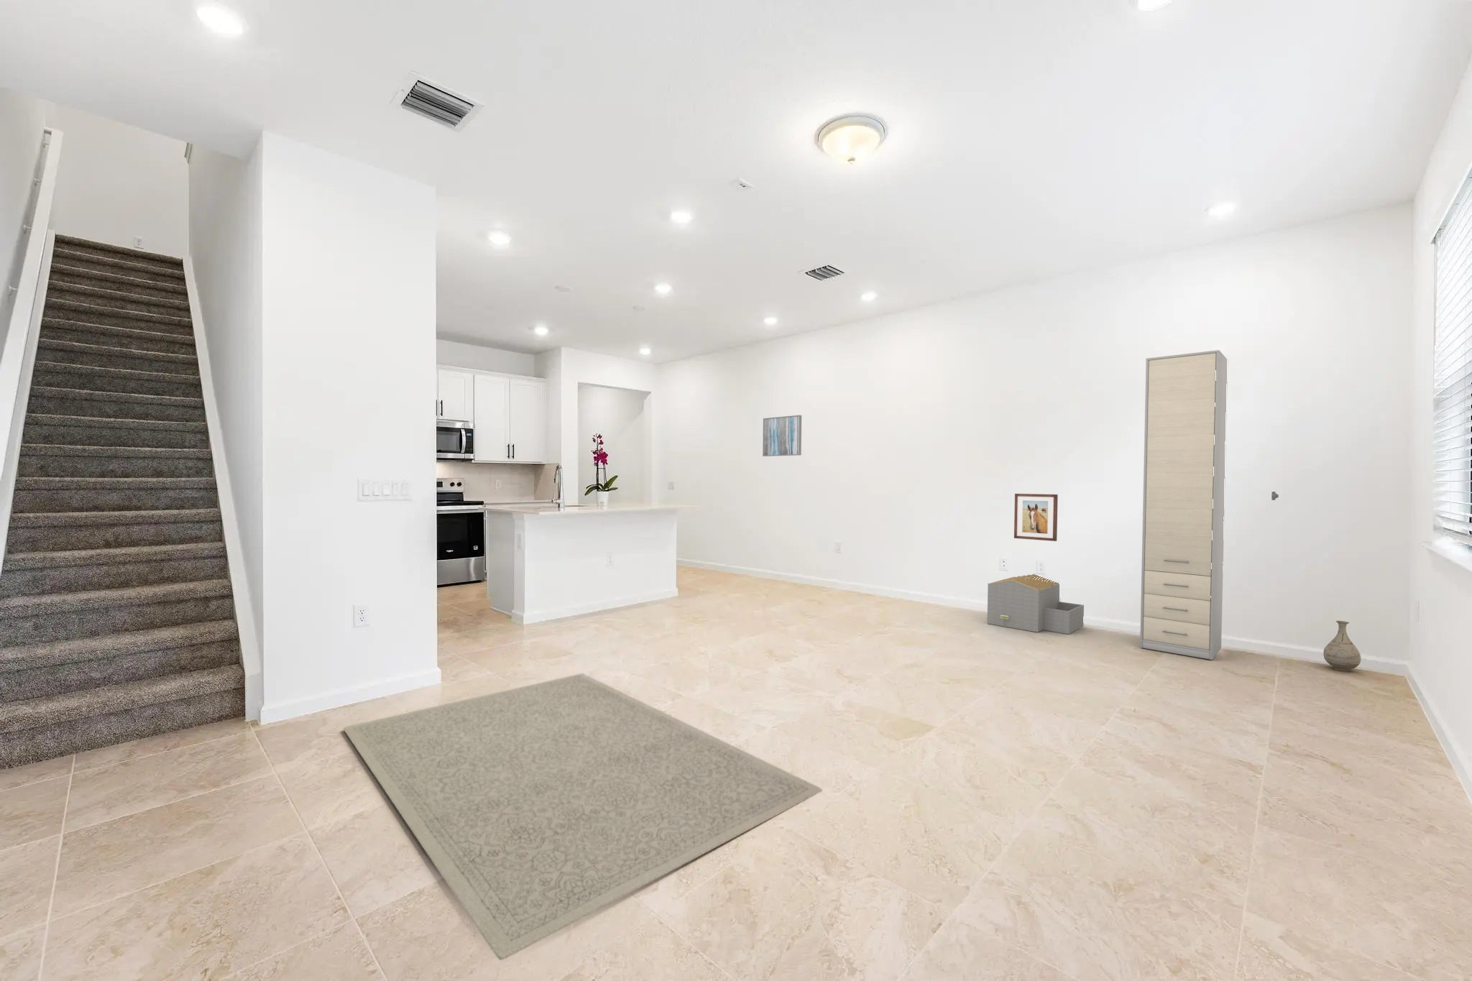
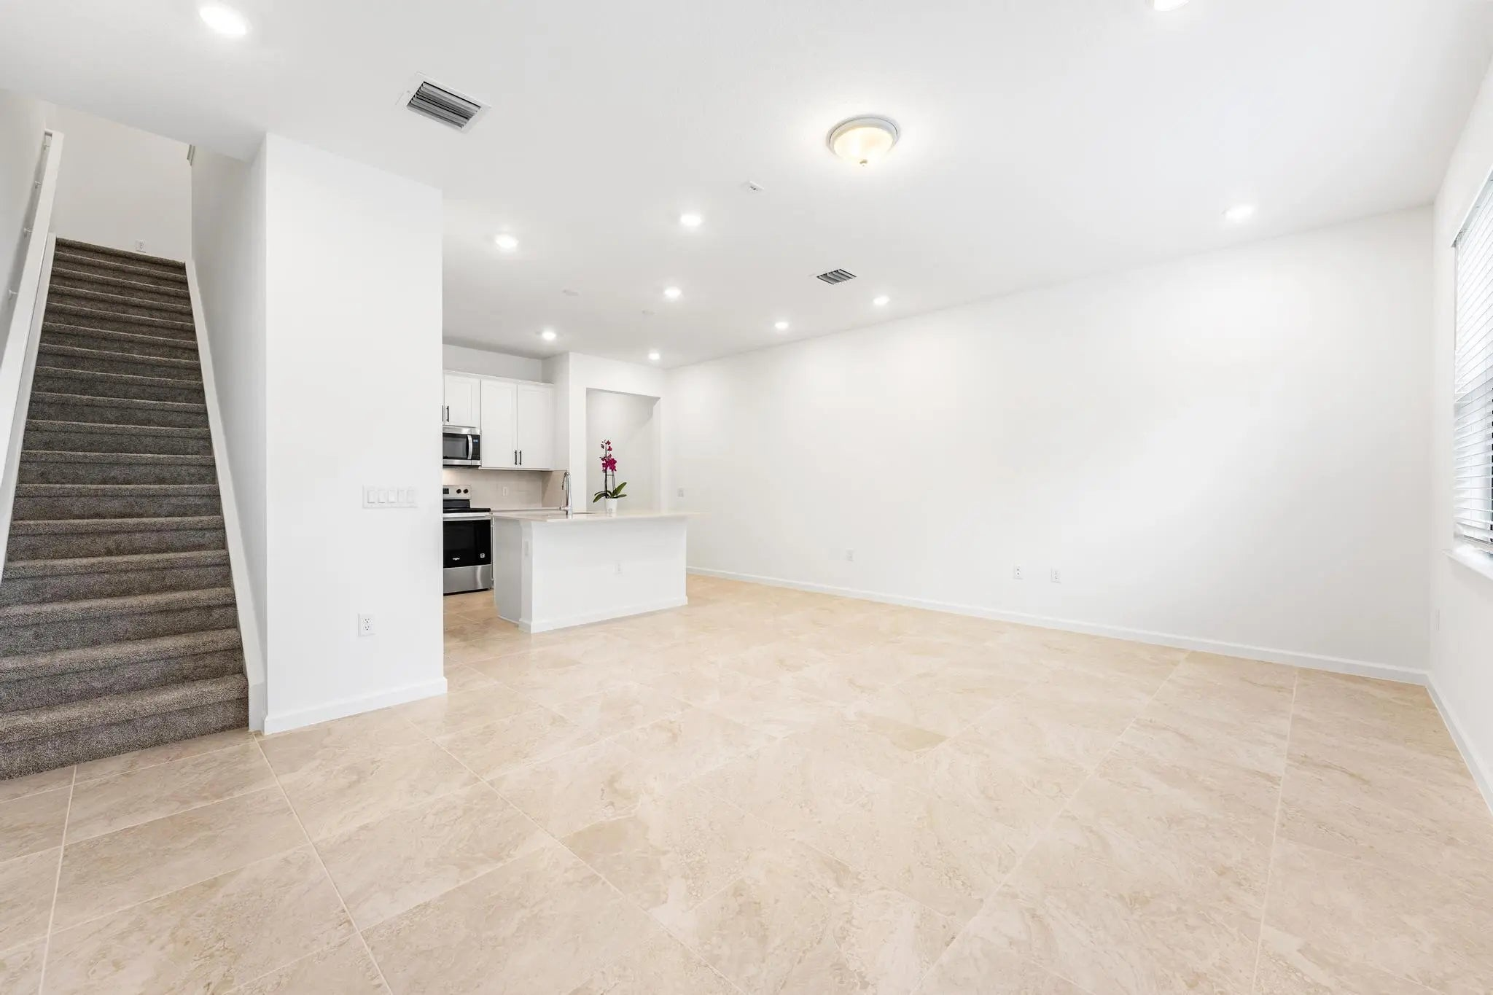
- vase [1322,620,1361,672]
- wall art [1013,493,1058,542]
- wall art [762,415,802,457]
- rug [343,672,823,961]
- architectural model [987,574,1085,635]
- wardrobe [1139,349,1279,660]
